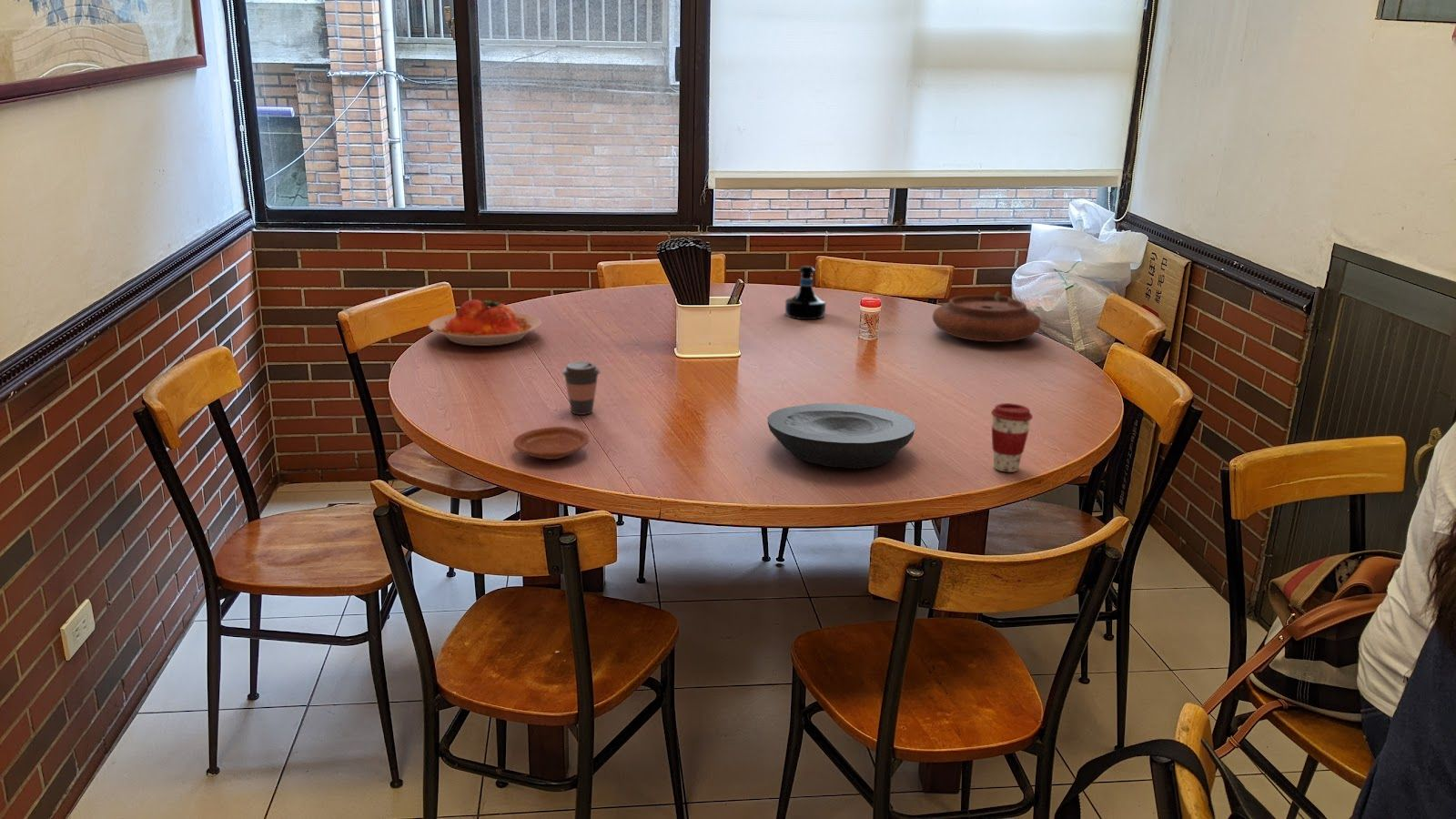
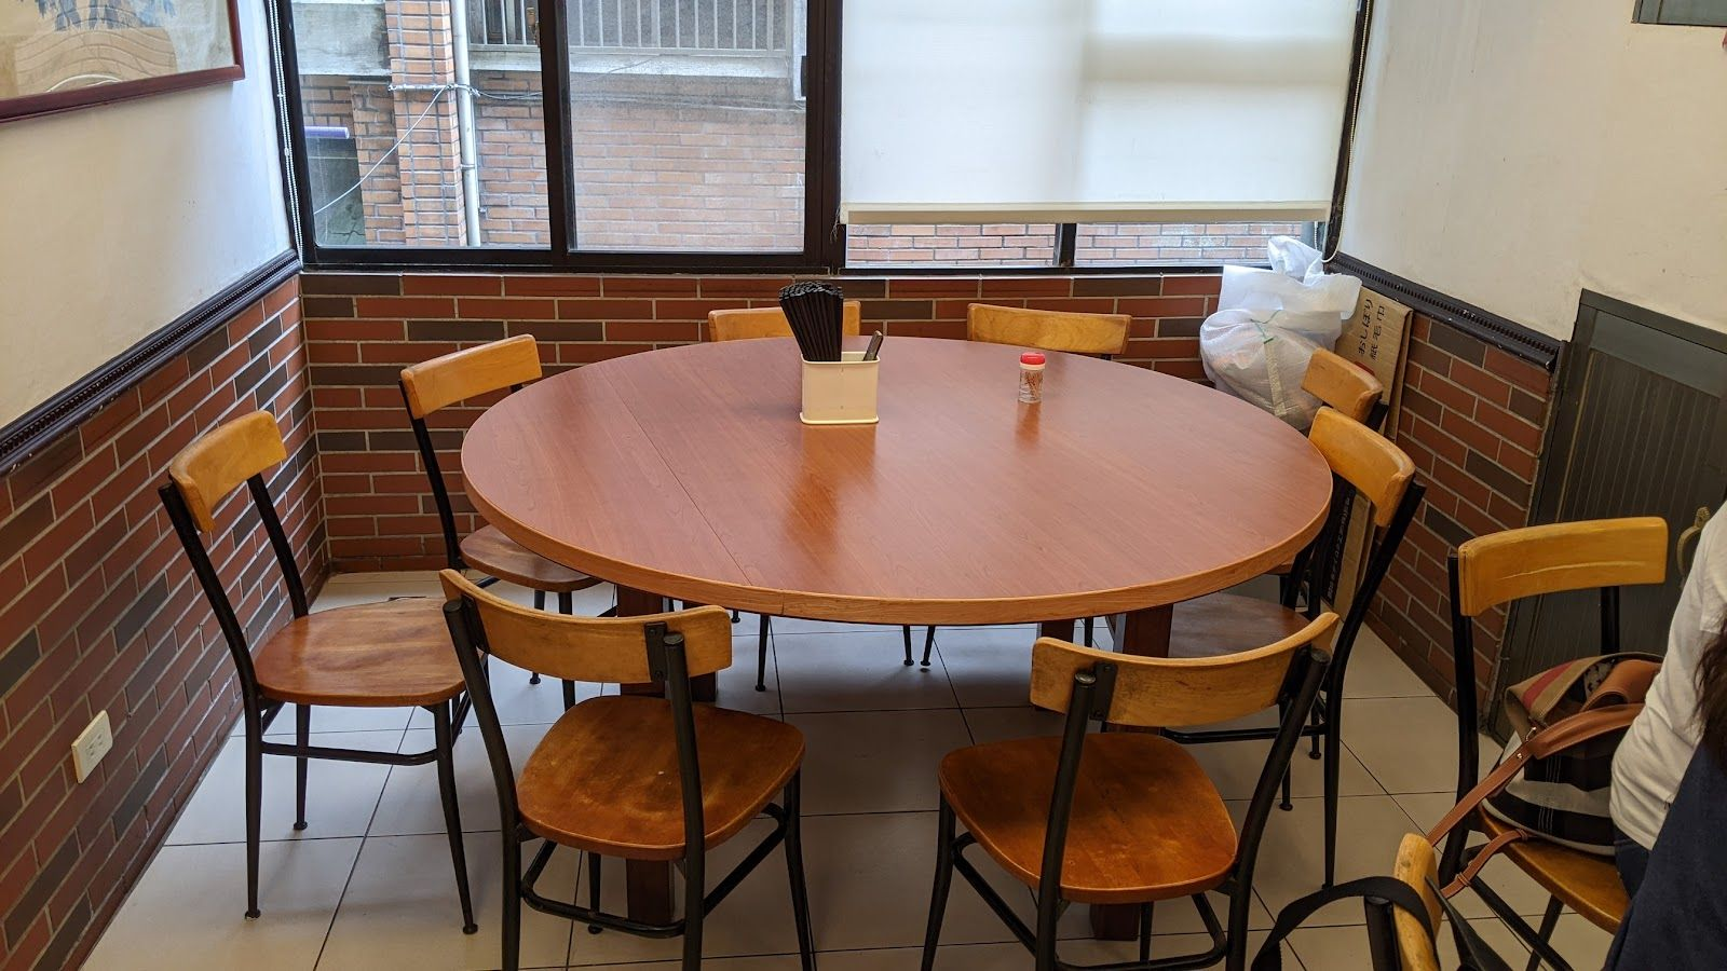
- tequila bottle [784,265,826,320]
- plate [428,298,542,347]
- plate [932,290,1041,343]
- plate [766,402,917,470]
- plate [512,426,590,460]
- coffee cup [990,402,1034,473]
- coffee cup [561,360,601,416]
